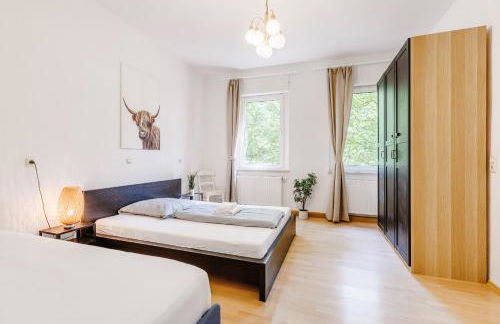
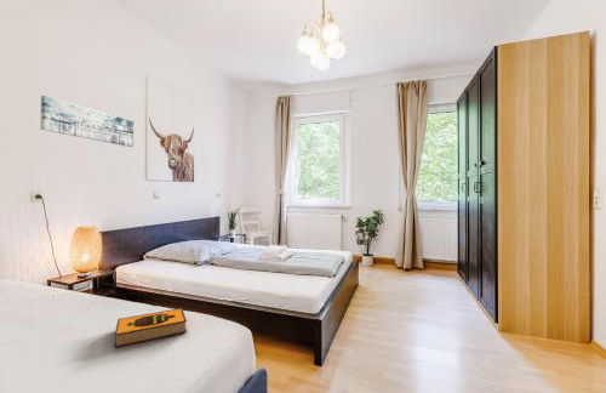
+ wall art [39,95,135,148]
+ hardback book [114,307,188,348]
